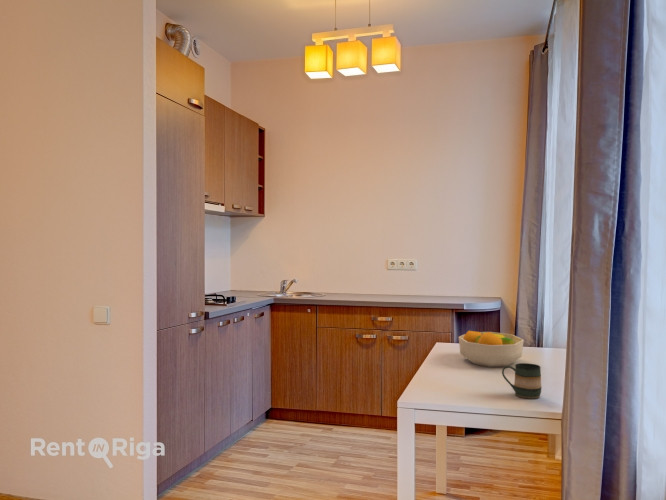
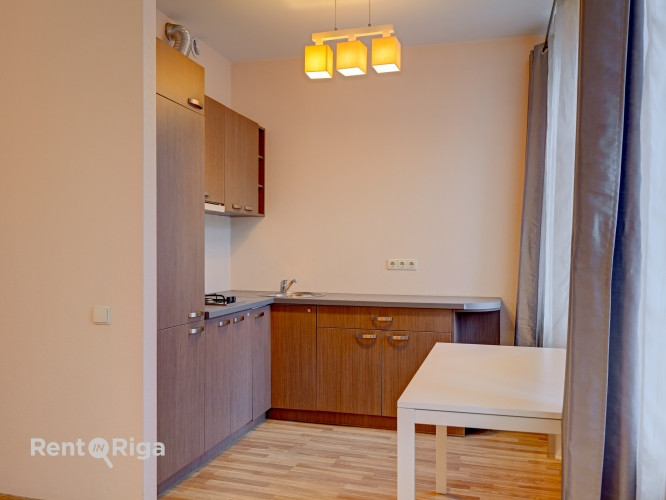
- fruit bowl [458,330,525,368]
- mug [501,362,543,400]
